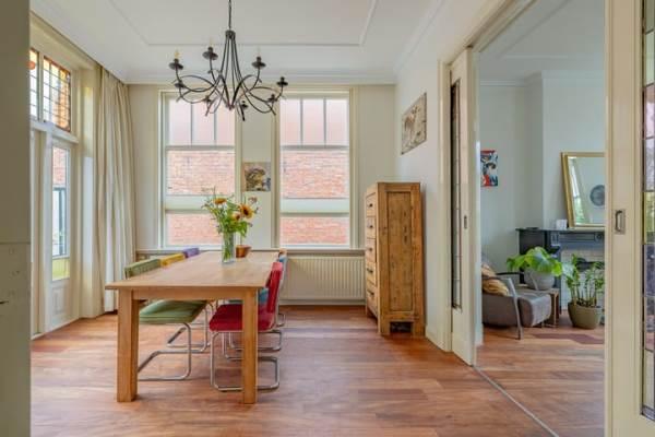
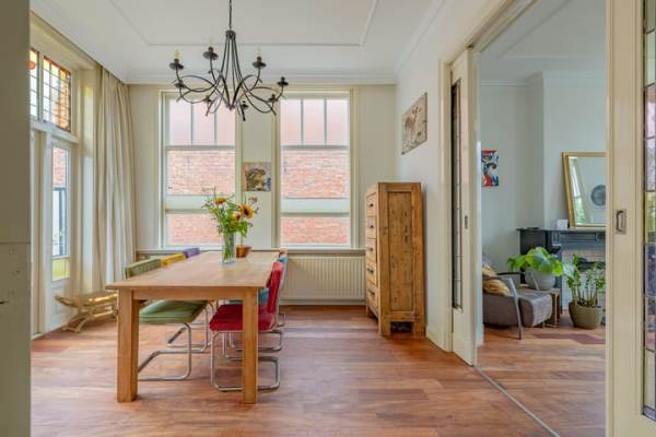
+ stool [54,290,118,334]
